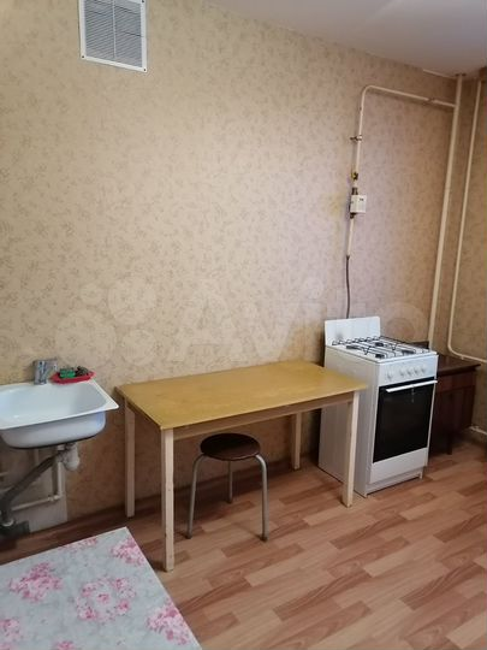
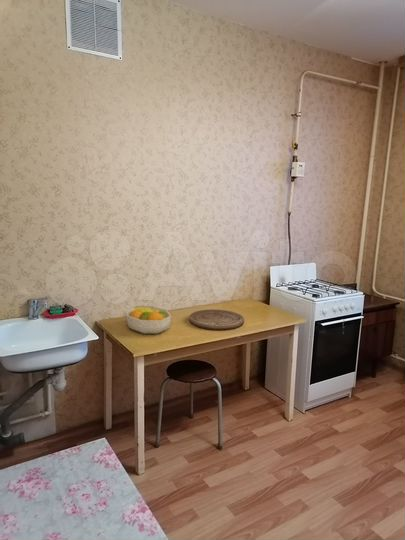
+ fruit bowl [124,305,172,335]
+ cutting board [189,309,245,331]
